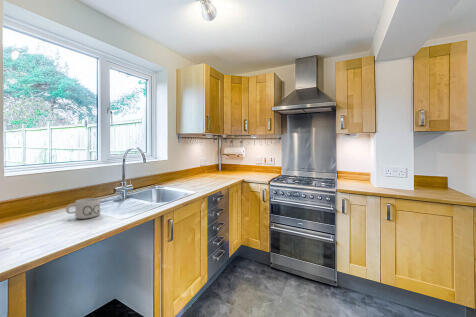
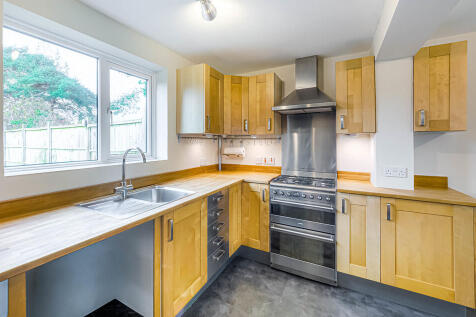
- mug [65,197,101,220]
